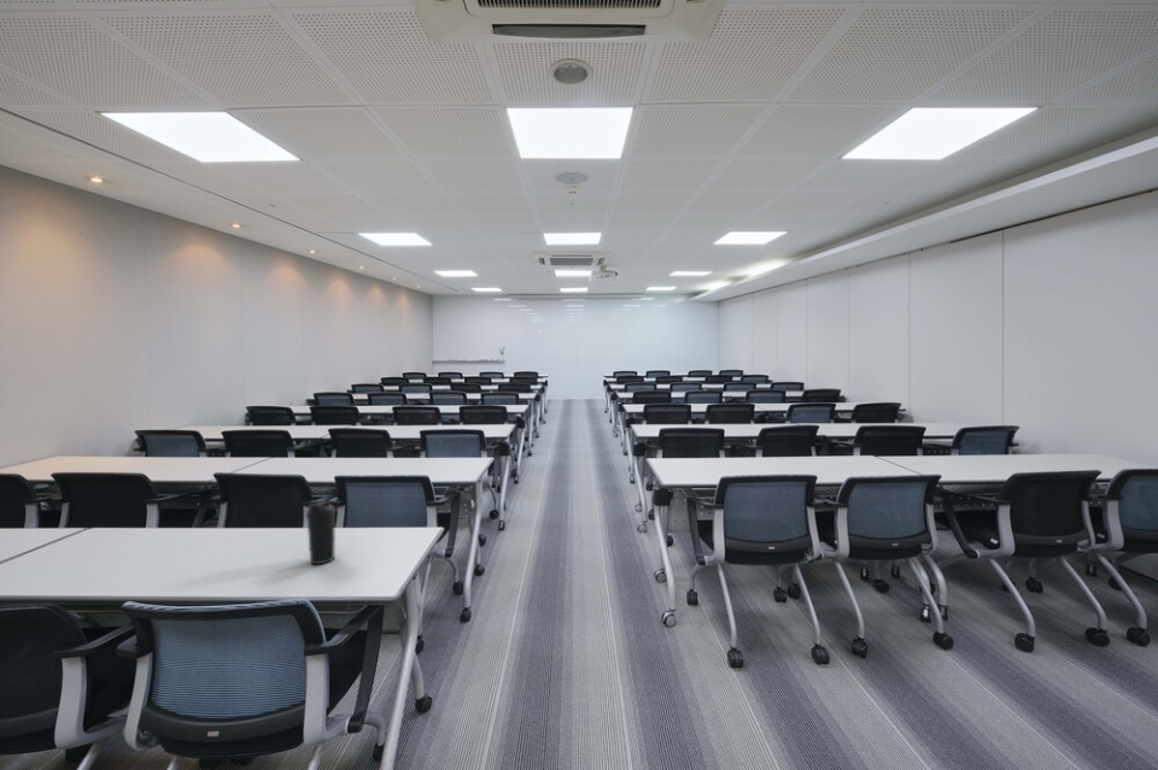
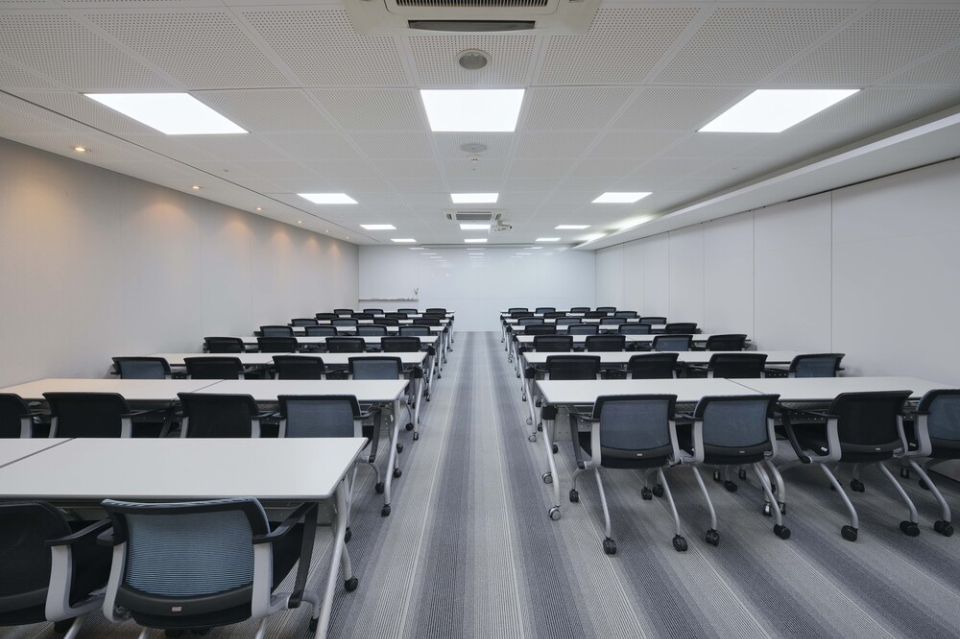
- water bottle [305,499,337,565]
